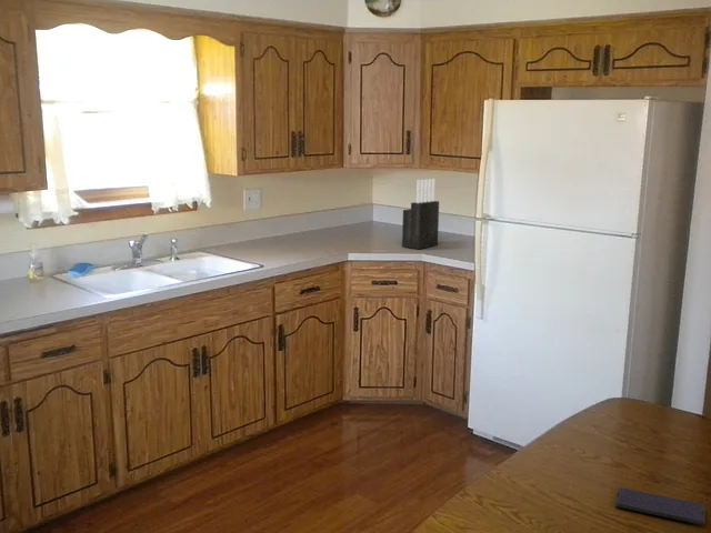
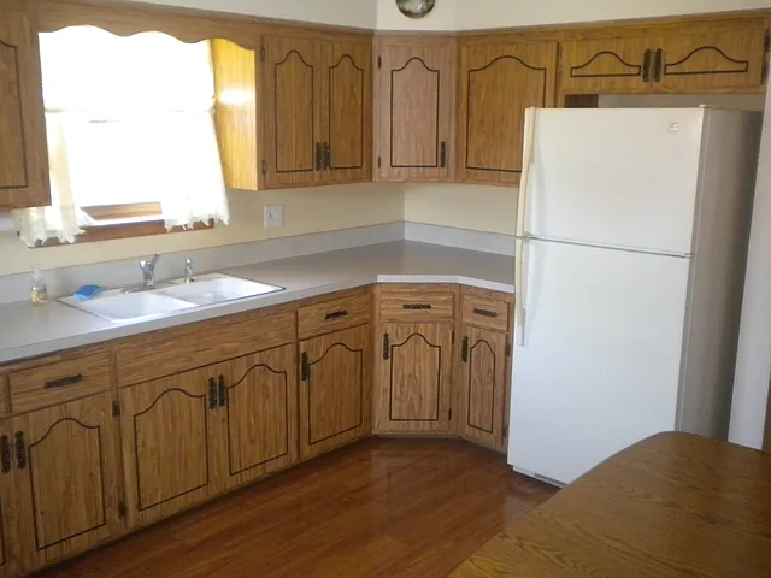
- smartphone [614,486,707,525]
- knife block [401,178,440,250]
